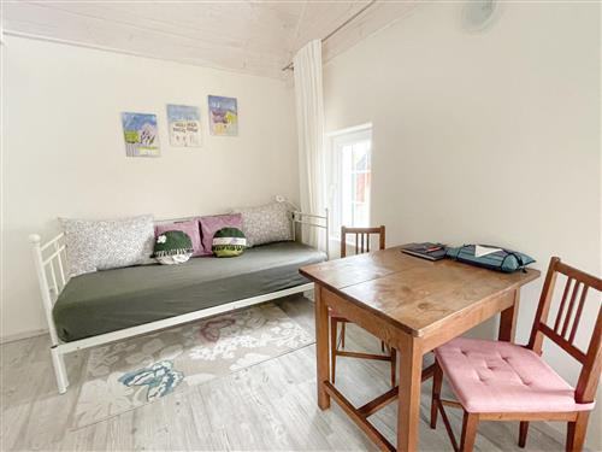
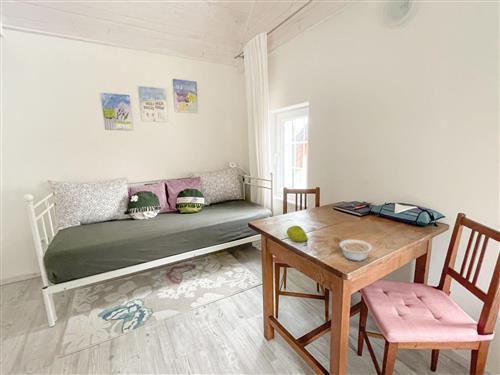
+ fruit [286,225,309,247]
+ legume [334,238,373,262]
